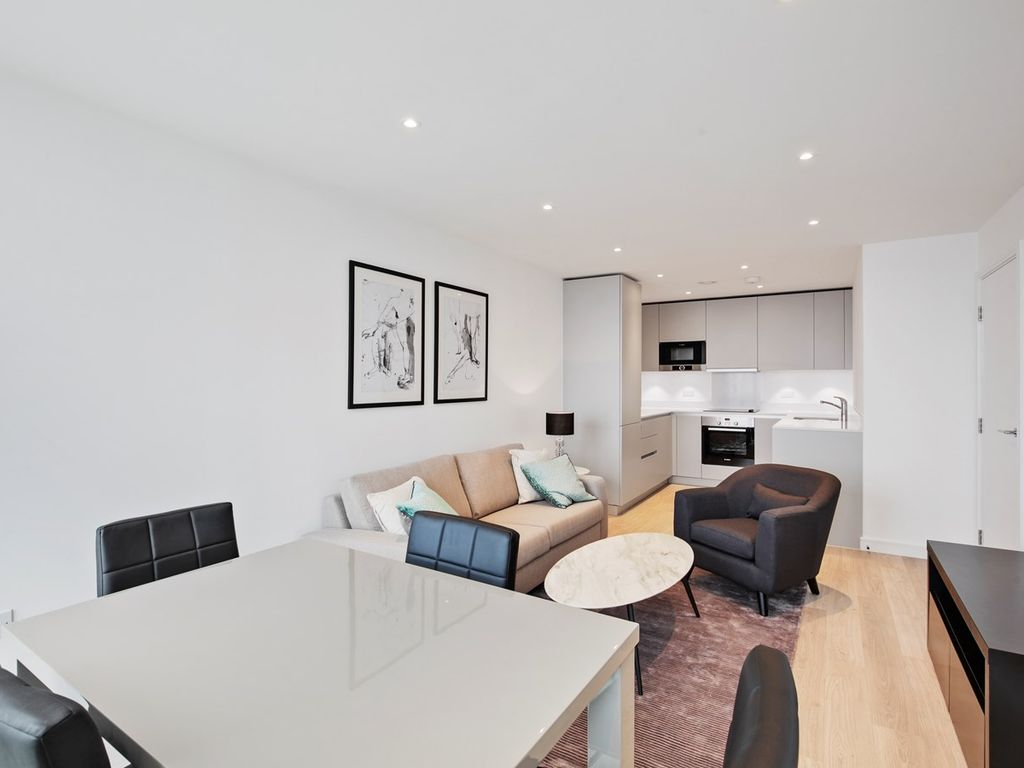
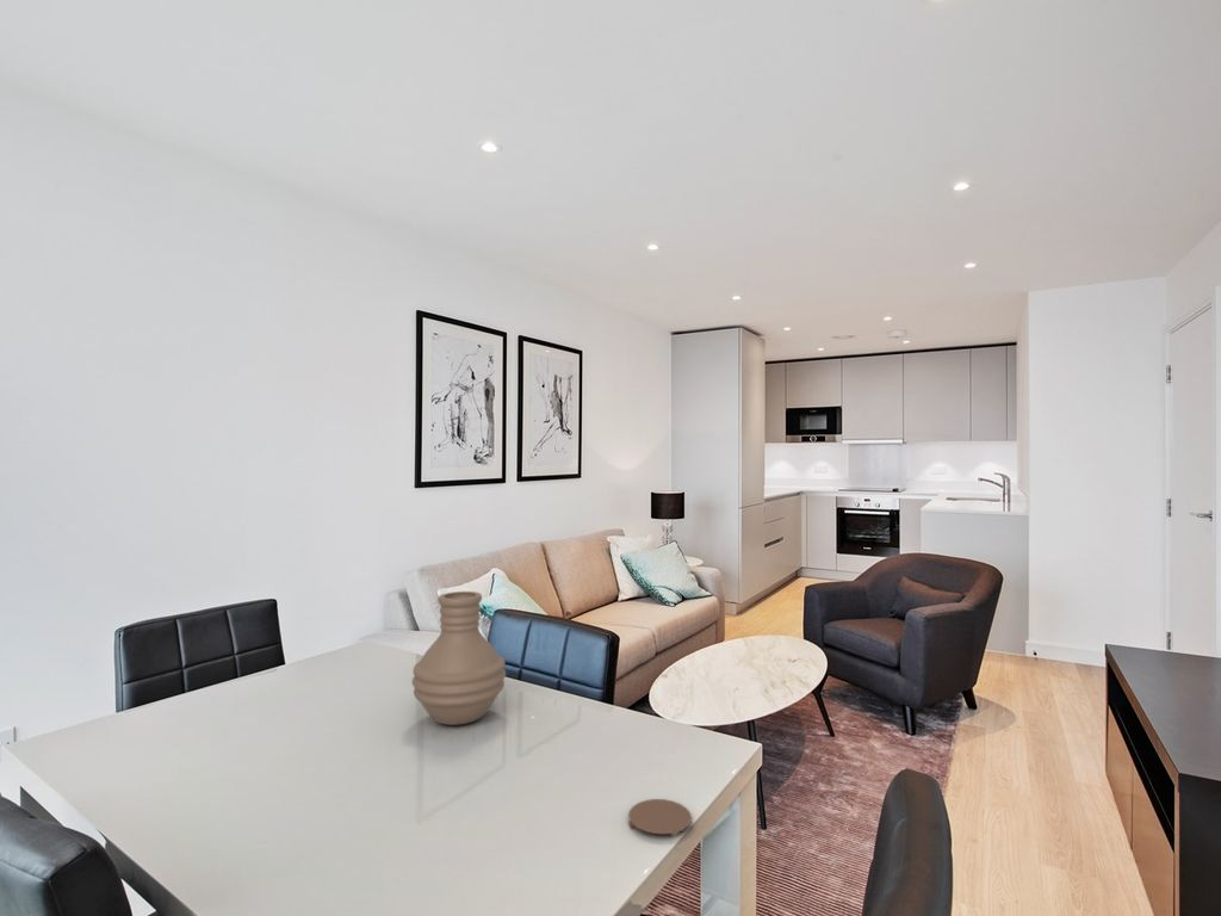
+ coaster [627,798,693,837]
+ vase [410,590,507,726]
